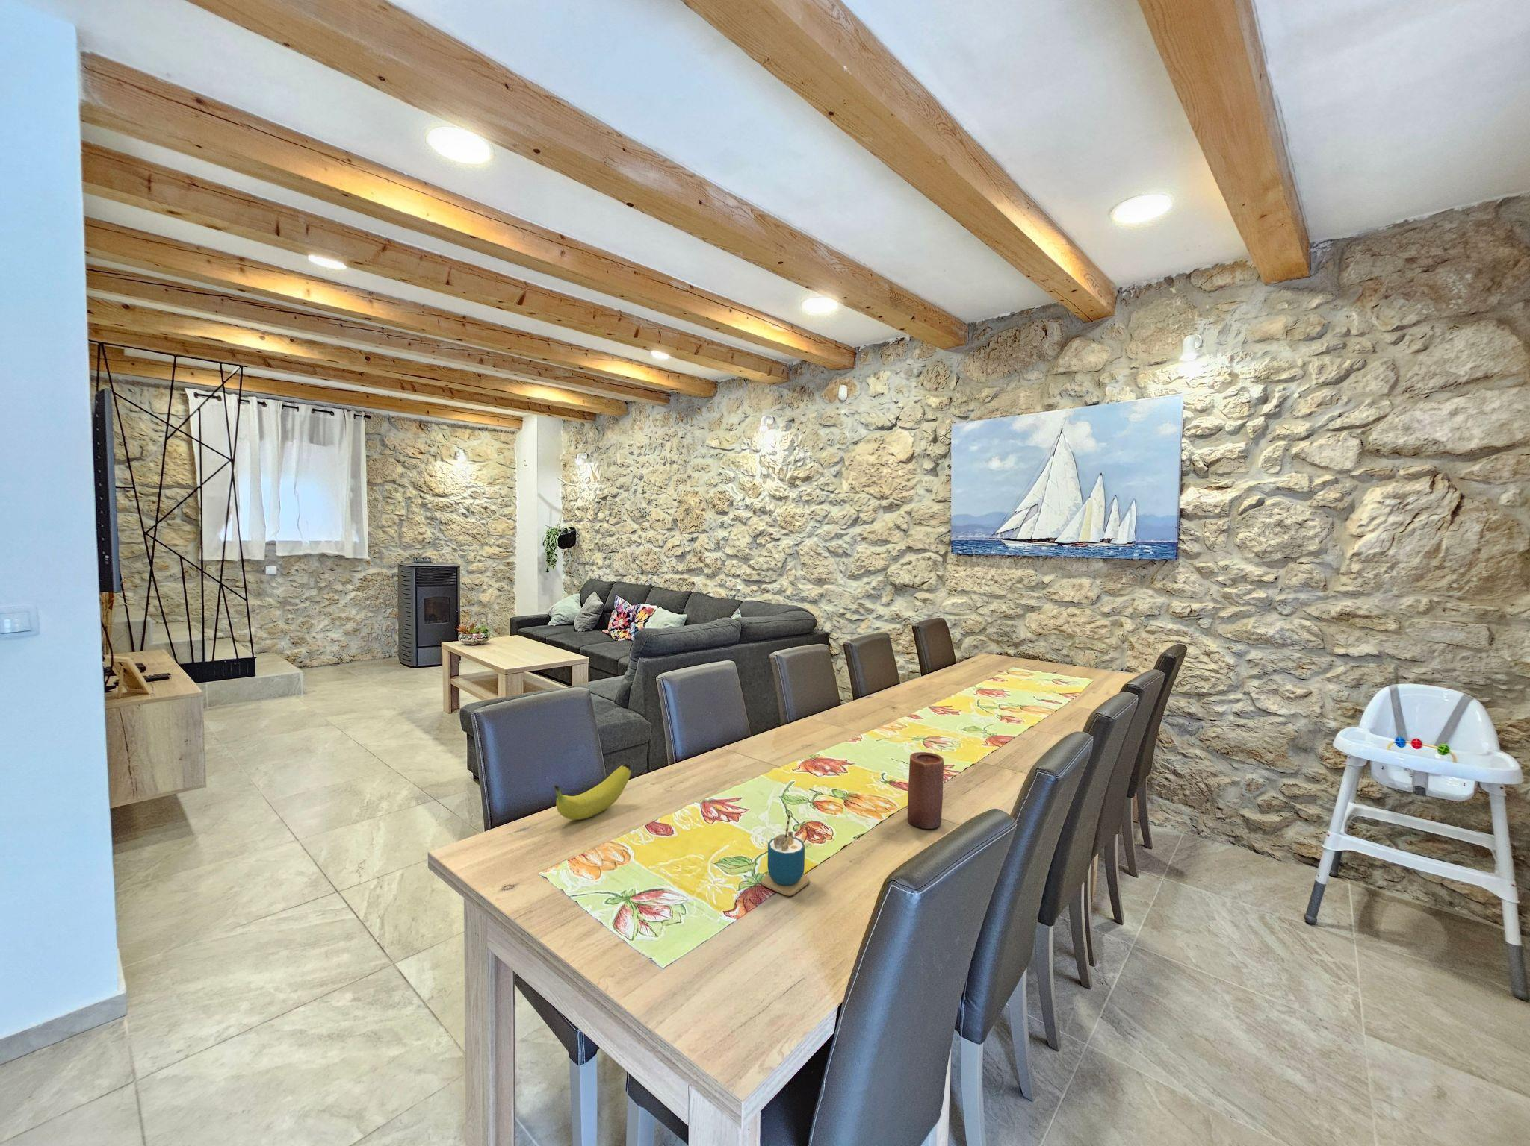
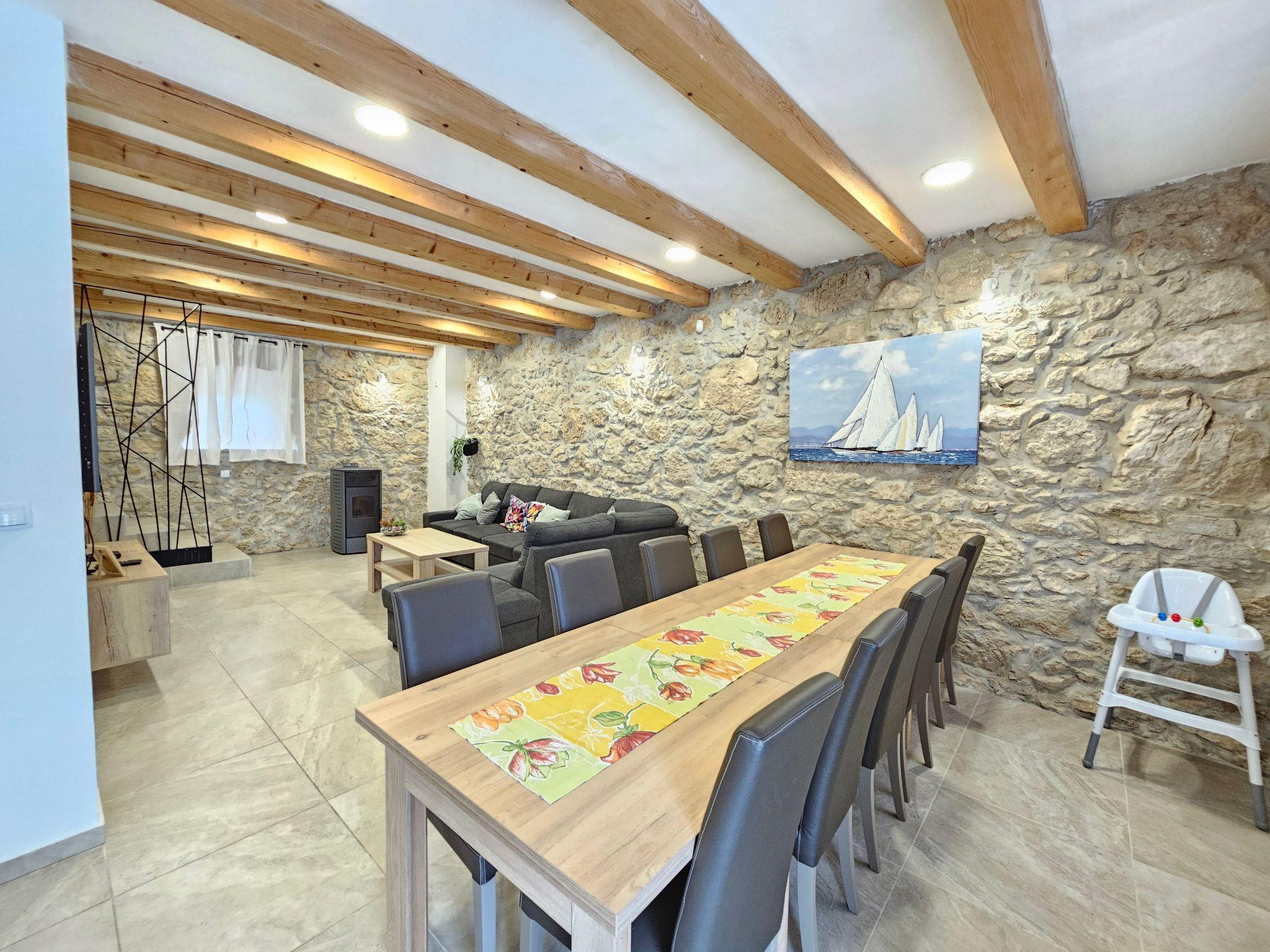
- cup [760,811,810,897]
- fruit [554,762,631,821]
- candle [907,751,945,829]
